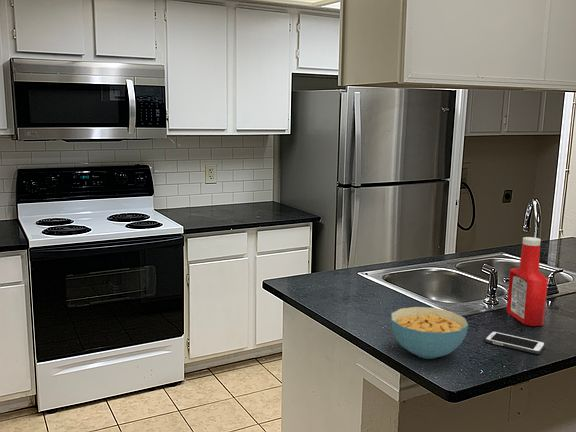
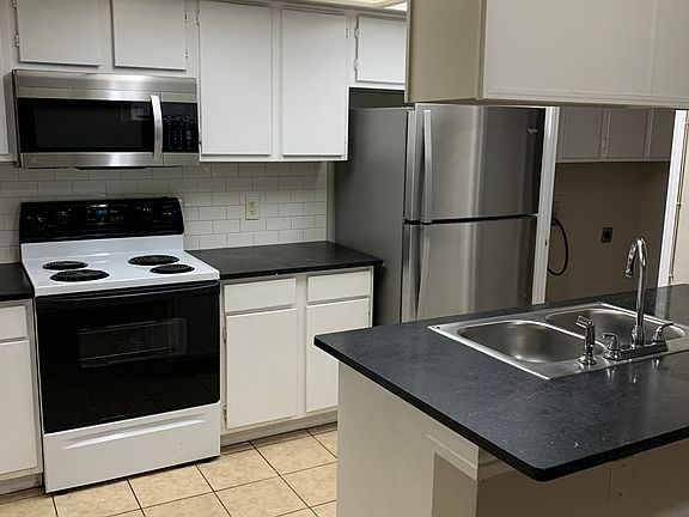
- soap bottle [505,236,549,327]
- cereal bowl [390,306,469,360]
- cell phone [484,330,546,355]
